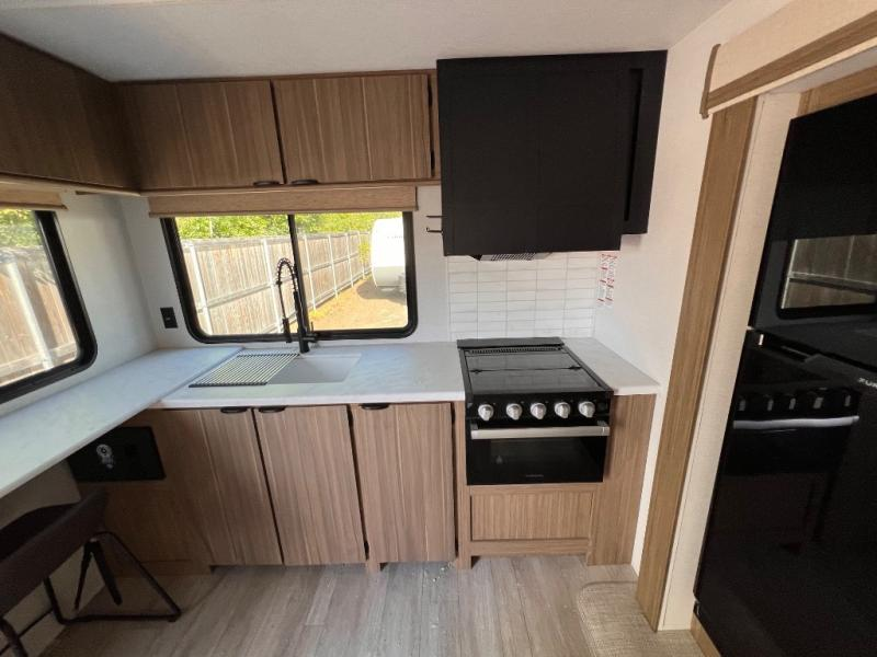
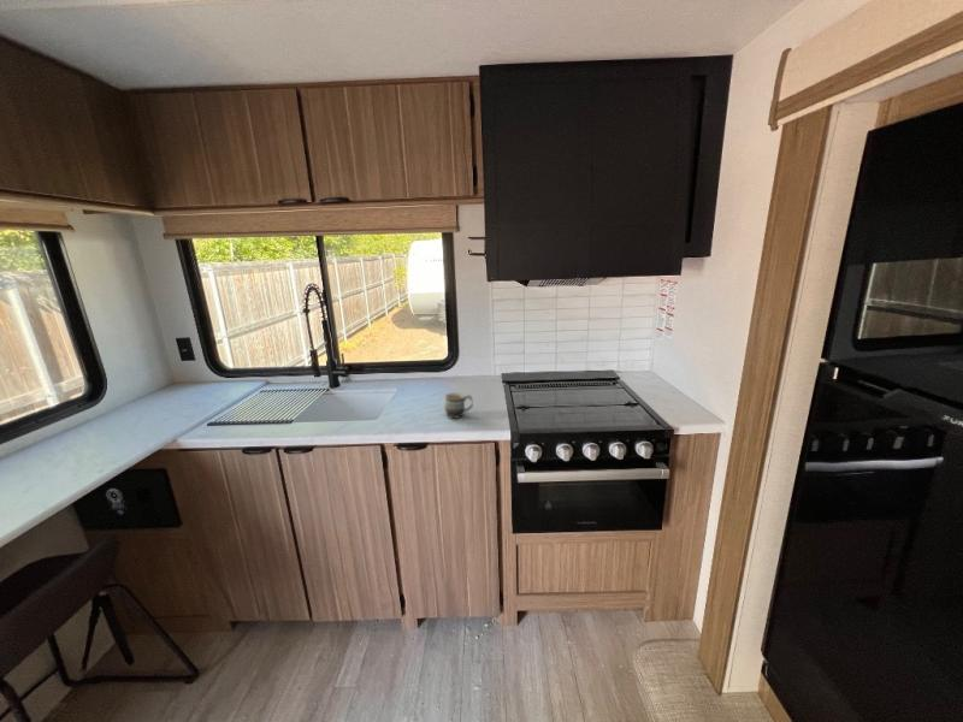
+ mug [444,392,474,420]
